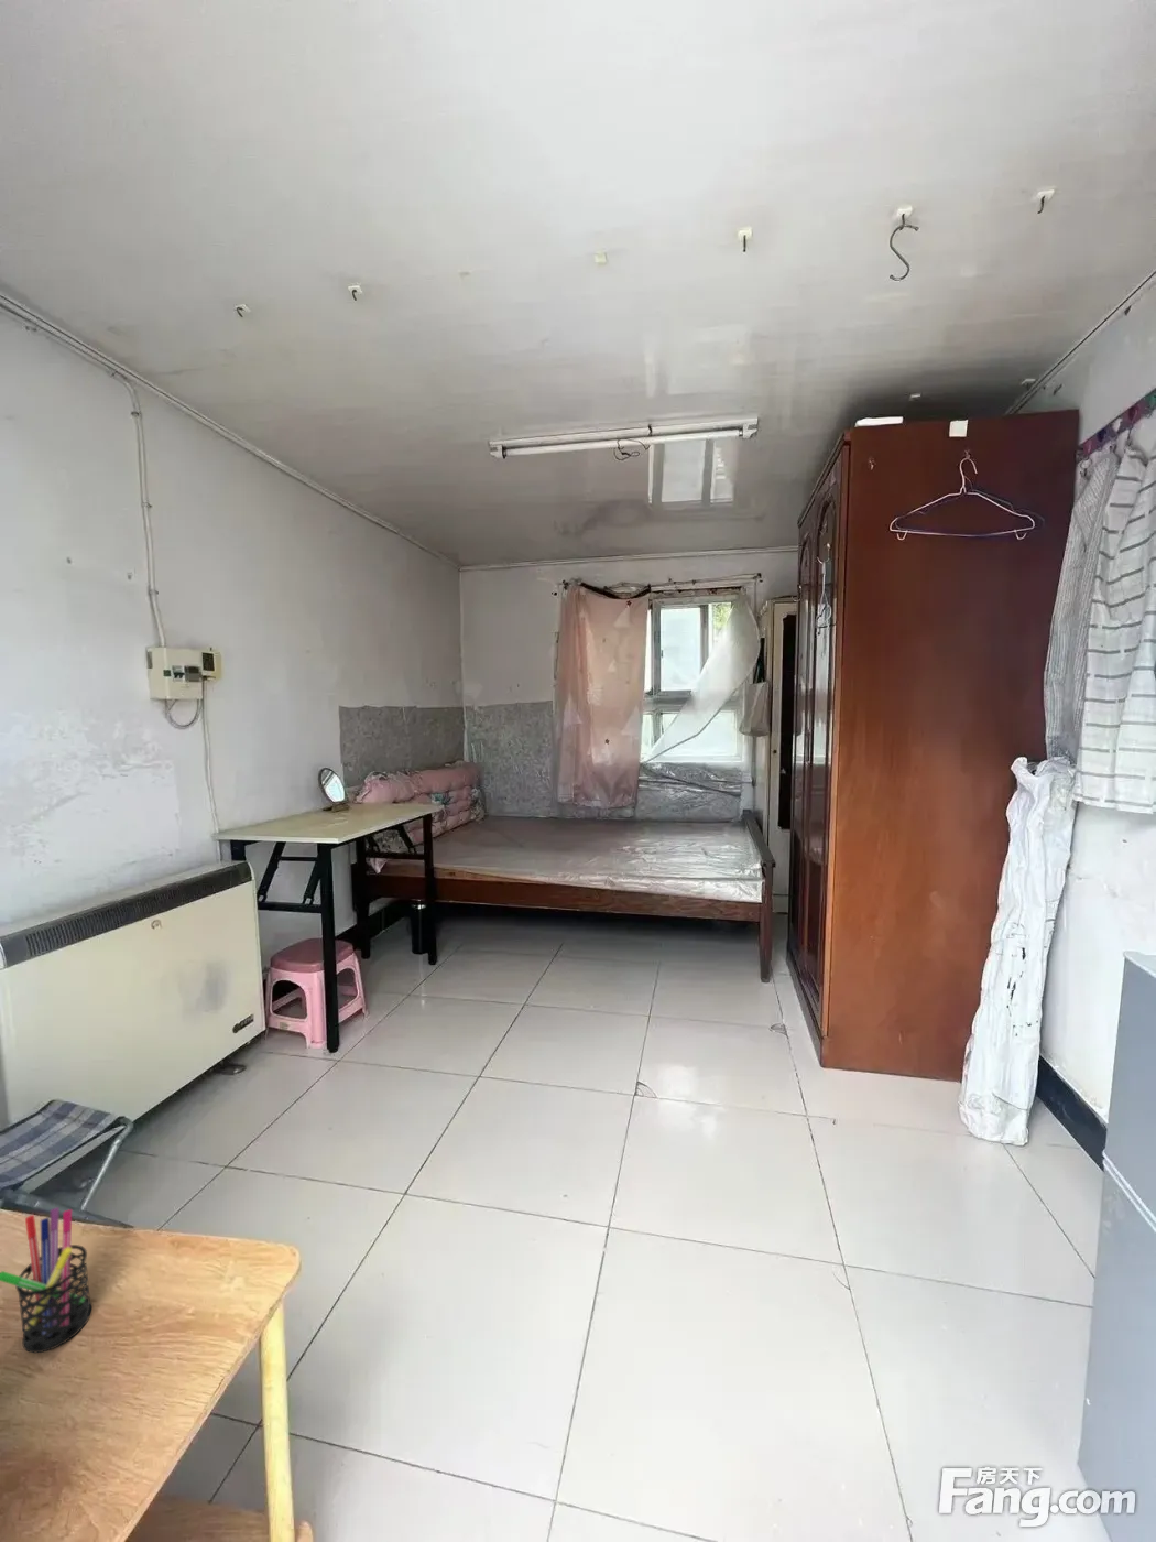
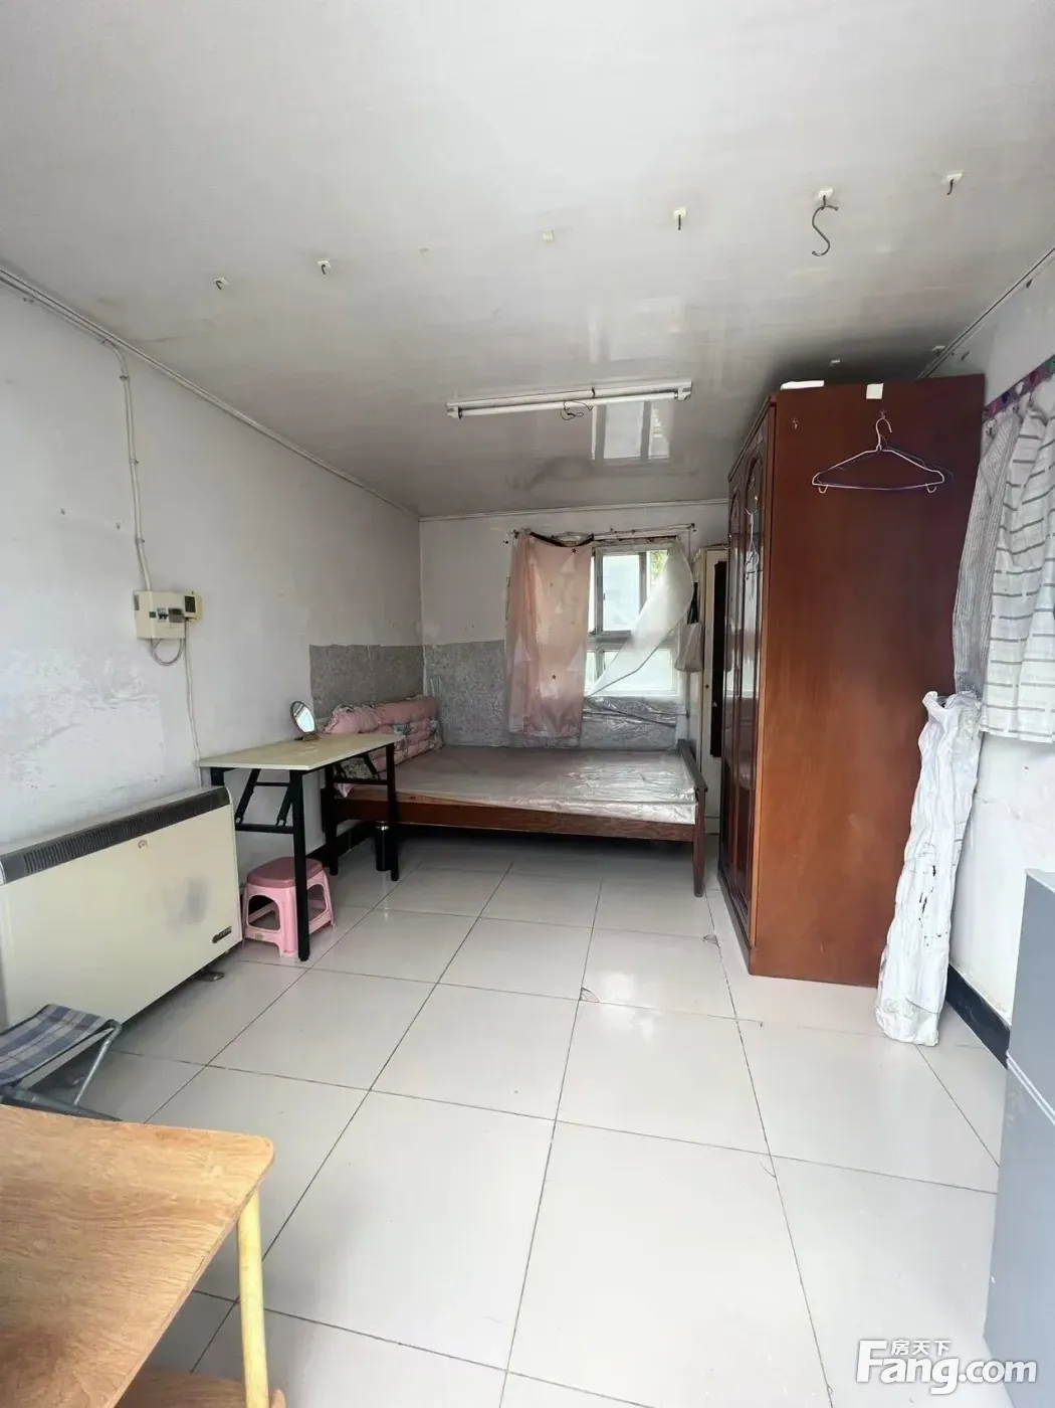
- pen holder [0,1206,92,1354]
